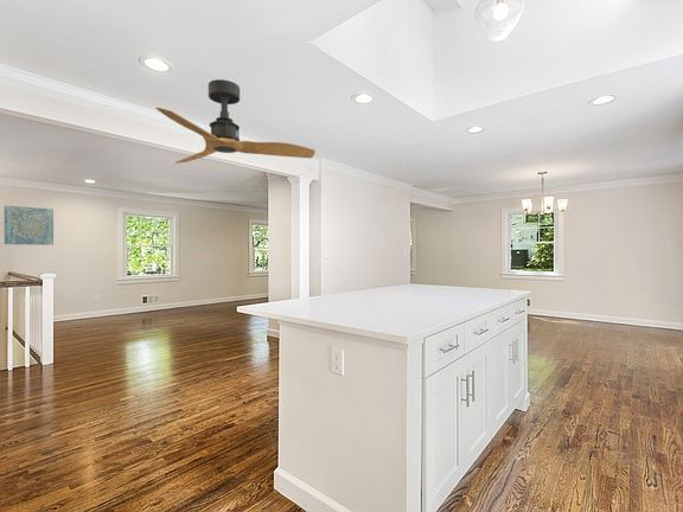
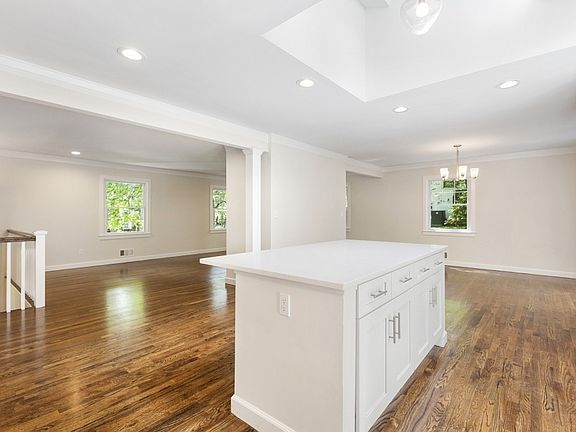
- ceiling fan [155,78,317,165]
- wall art [4,204,55,247]
